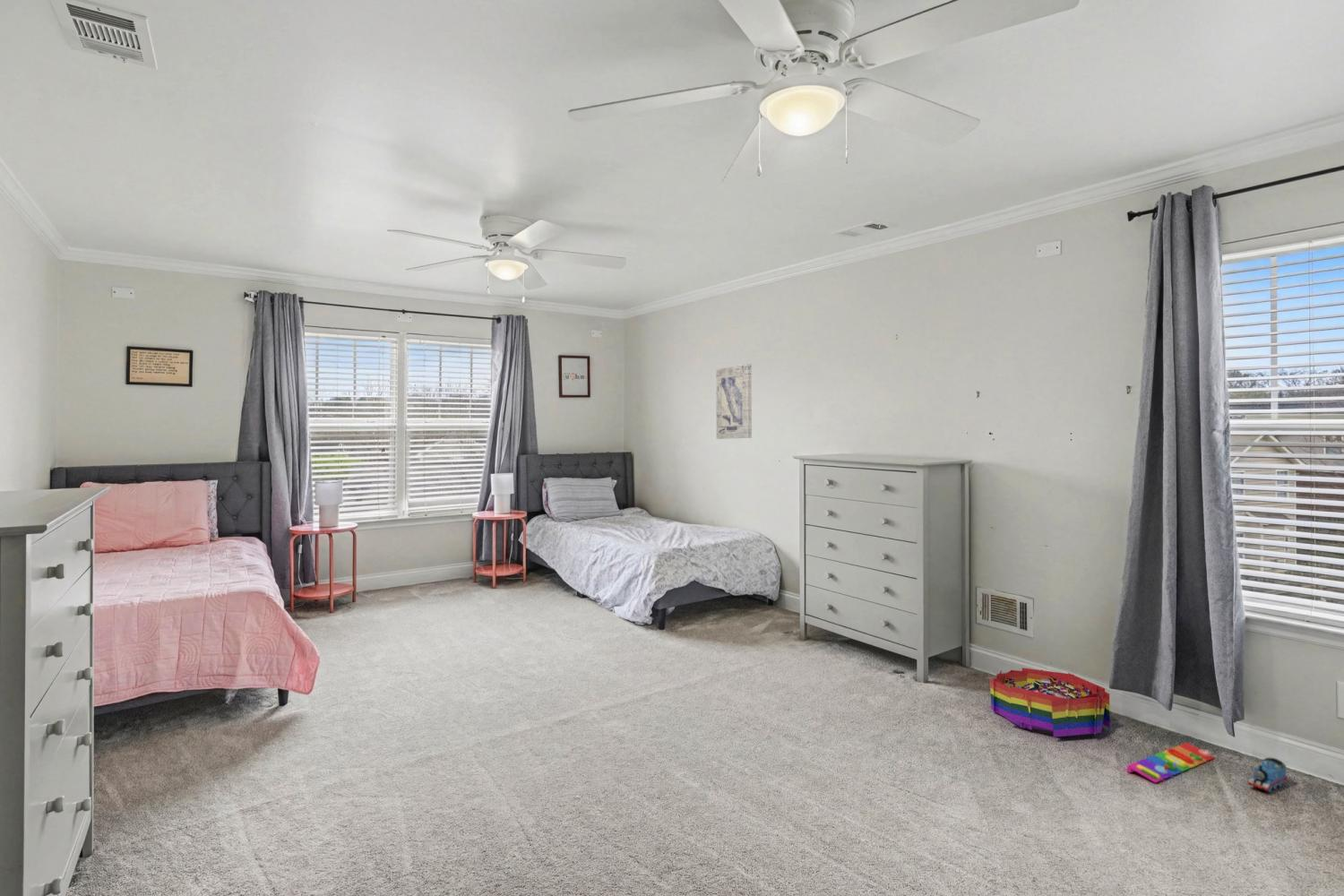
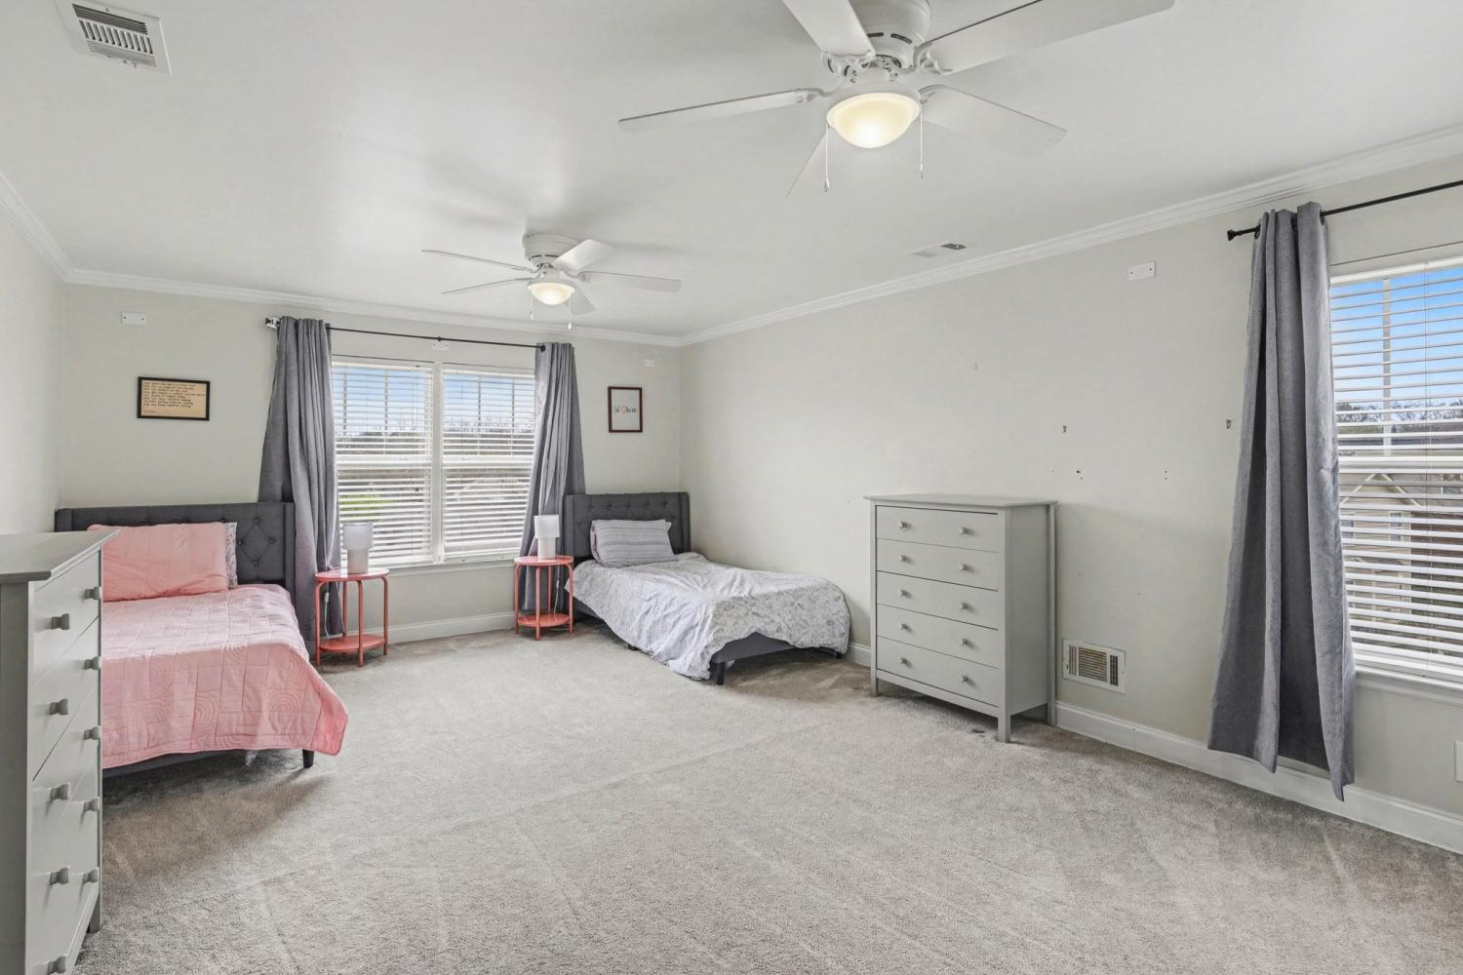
- storage bin [989,667,1111,738]
- wall art [715,363,753,440]
- toy train [1247,757,1288,793]
- knob puzzle [1125,742,1216,784]
